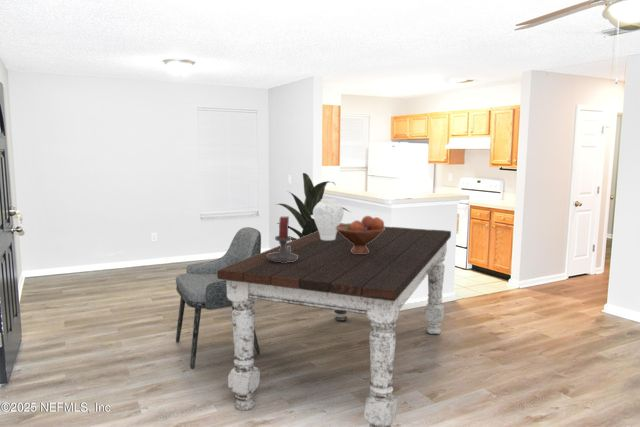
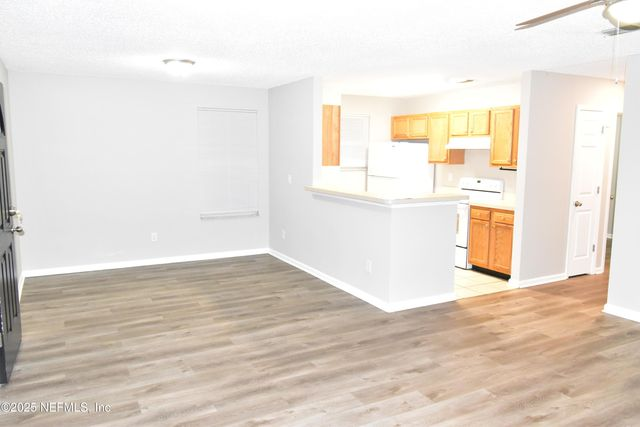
- fruit bowl [336,215,385,254]
- candle holder [267,215,298,263]
- dining table [217,222,452,427]
- indoor plant [274,172,353,241]
- vase [312,198,345,240]
- dining chair [175,226,262,370]
